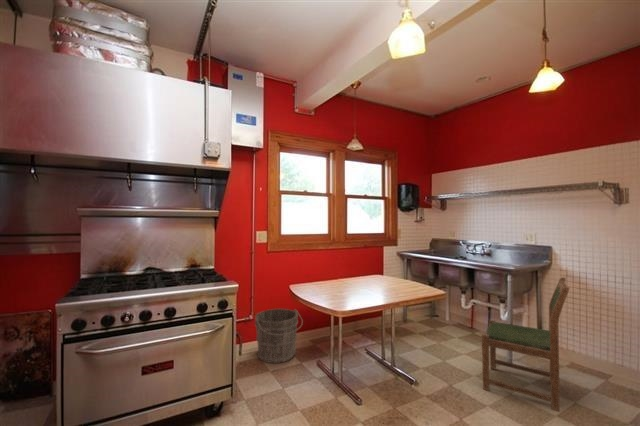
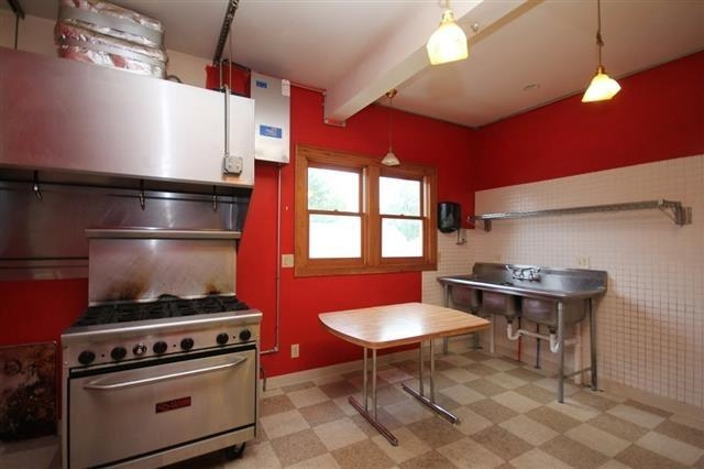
- bucket [253,308,304,364]
- dining chair [481,276,570,413]
